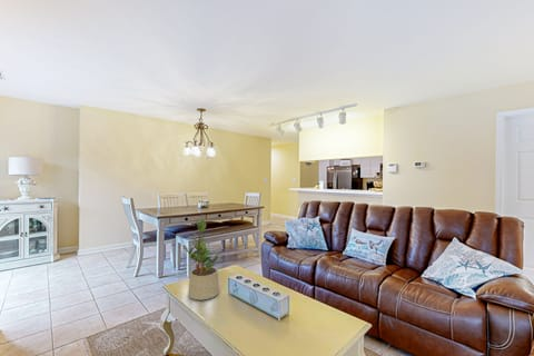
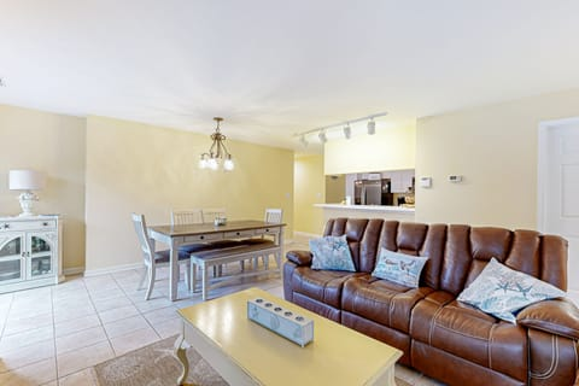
- potted plant [181,217,221,301]
